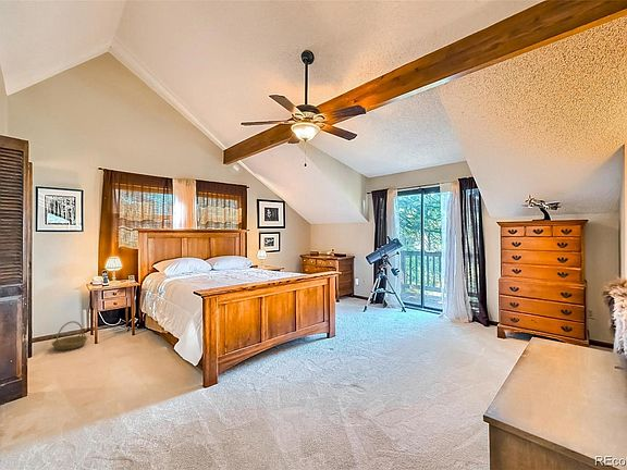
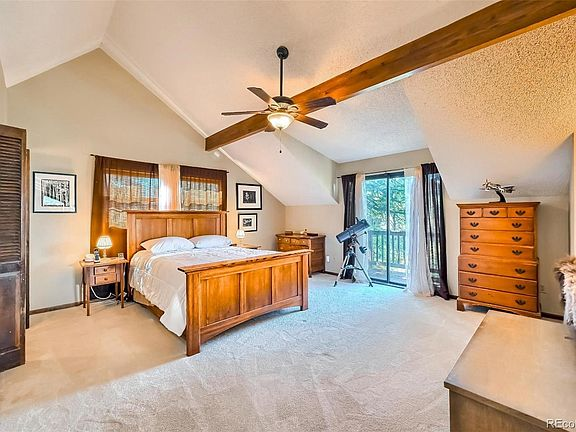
- basket [51,320,89,351]
